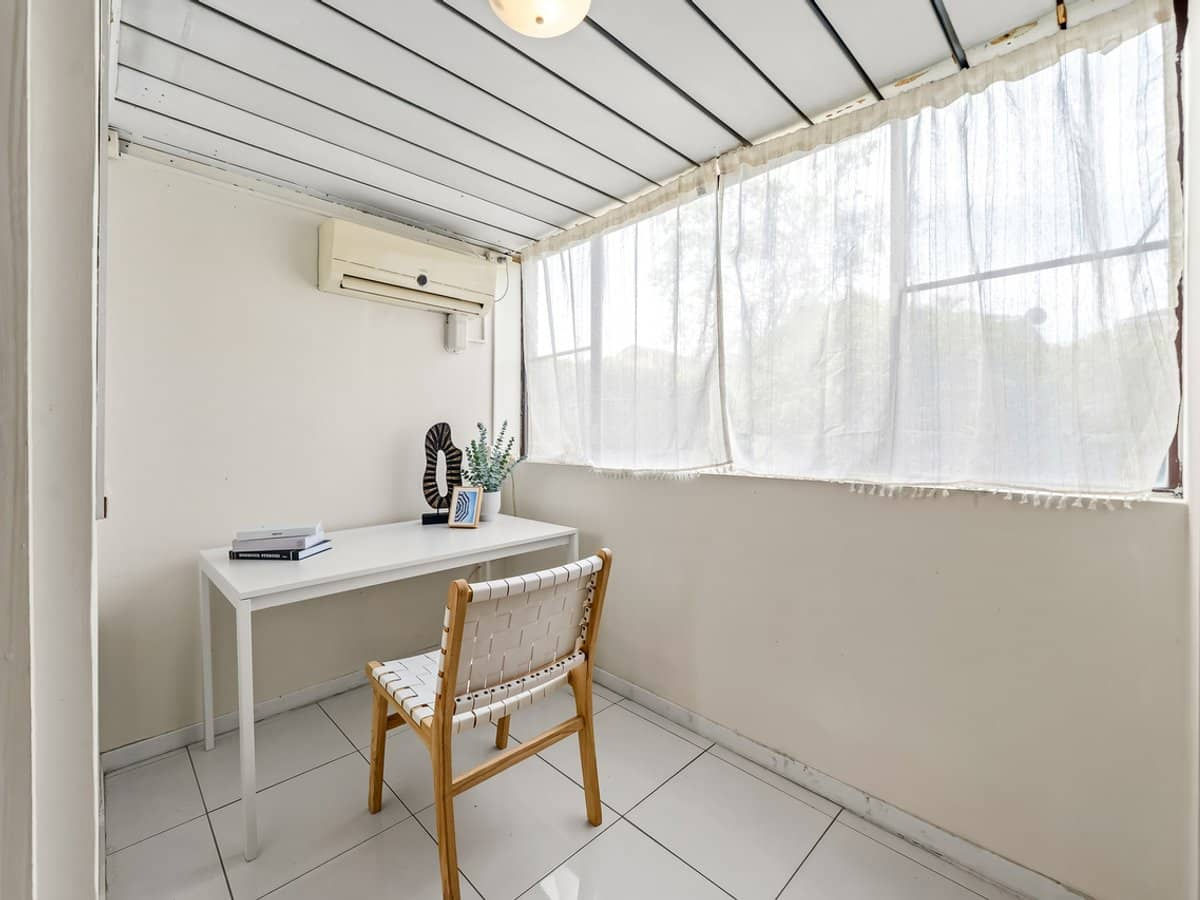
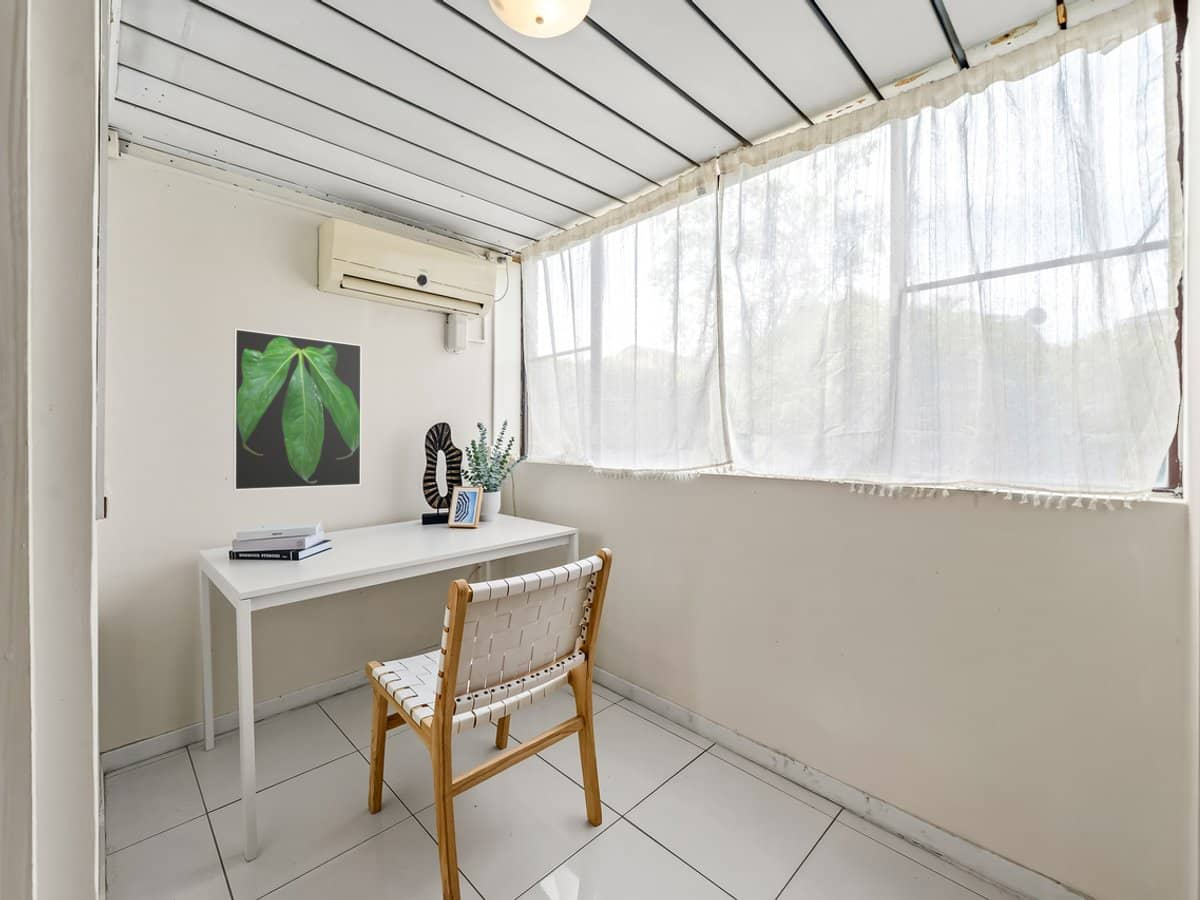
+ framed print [232,328,362,491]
